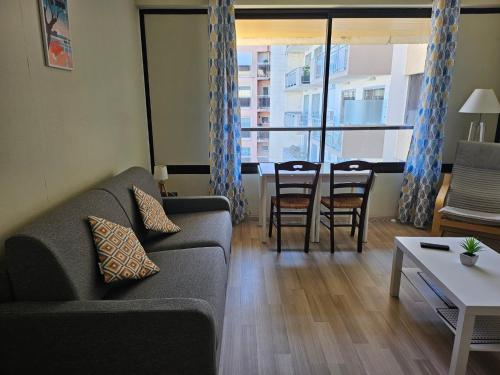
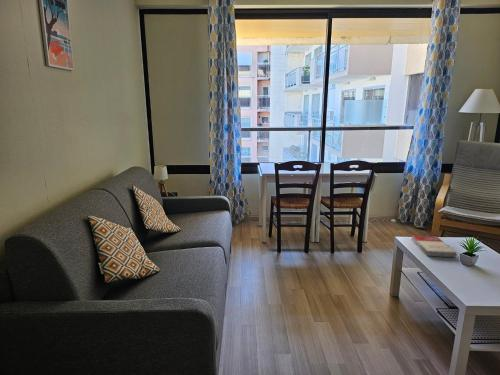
+ book [411,235,458,258]
